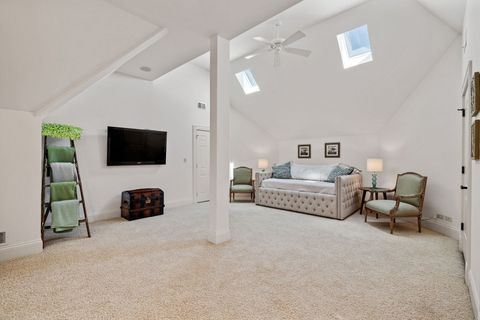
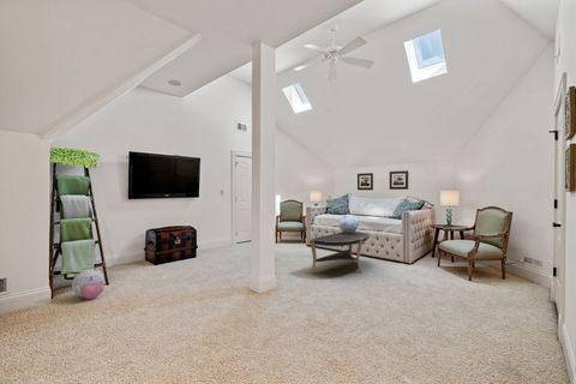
+ coffee table [307,230,371,275]
+ decorative globe [337,214,359,234]
+ plush toy [71,268,106,300]
